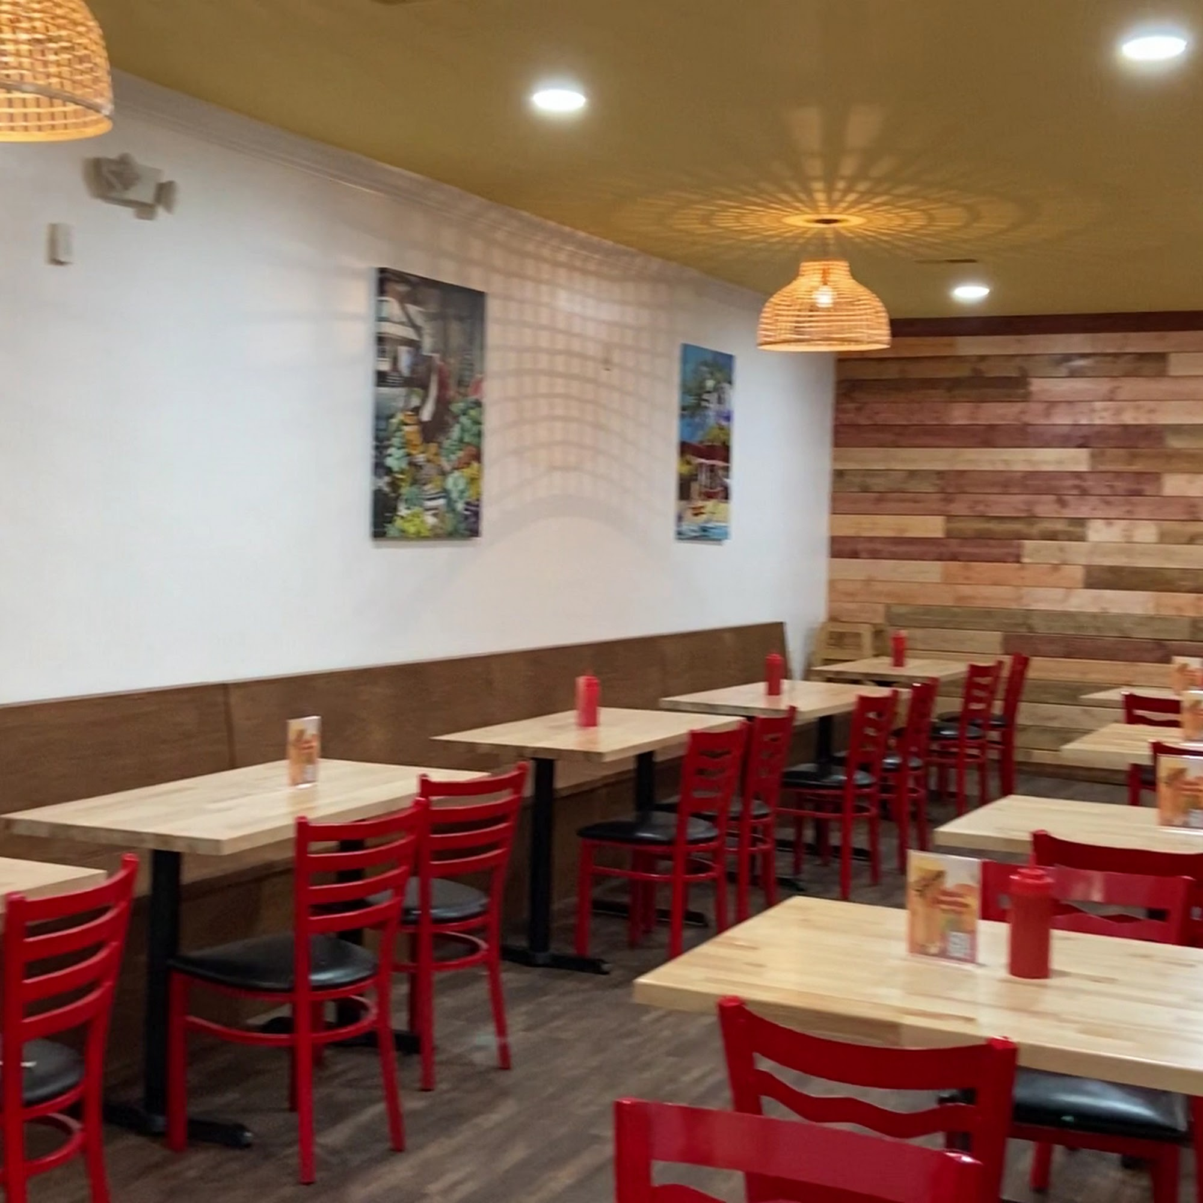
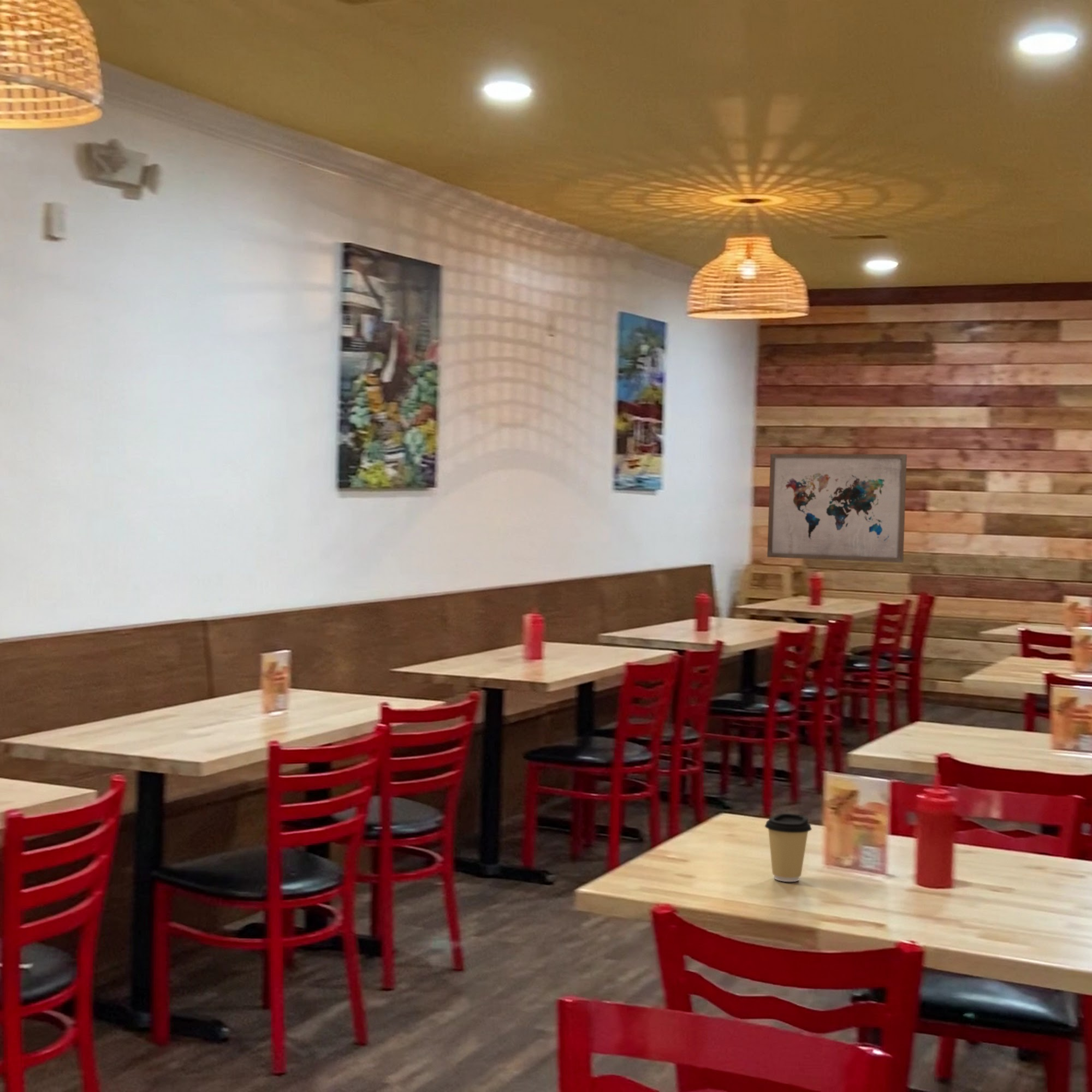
+ coffee cup [764,813,812,882]
+ wall art [767,453,907,563]
